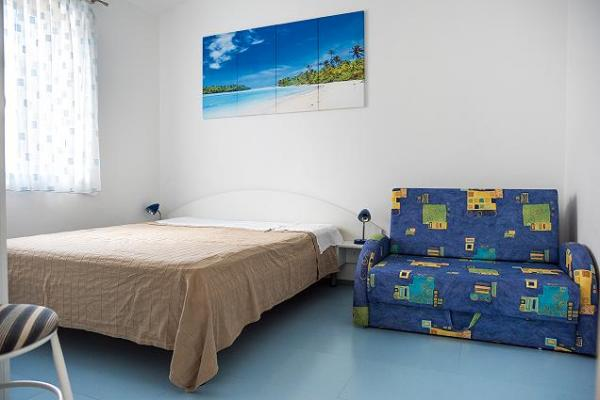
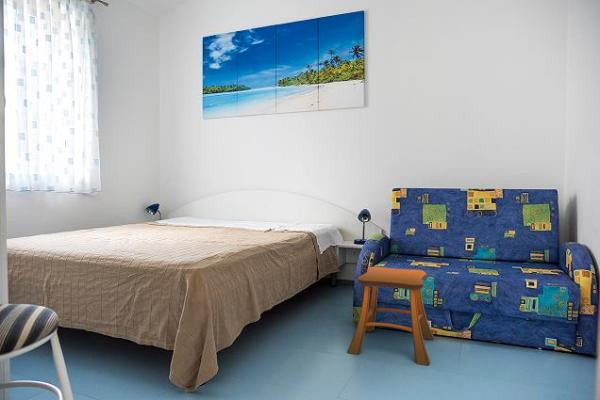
+ stool [346,266,435,366]
